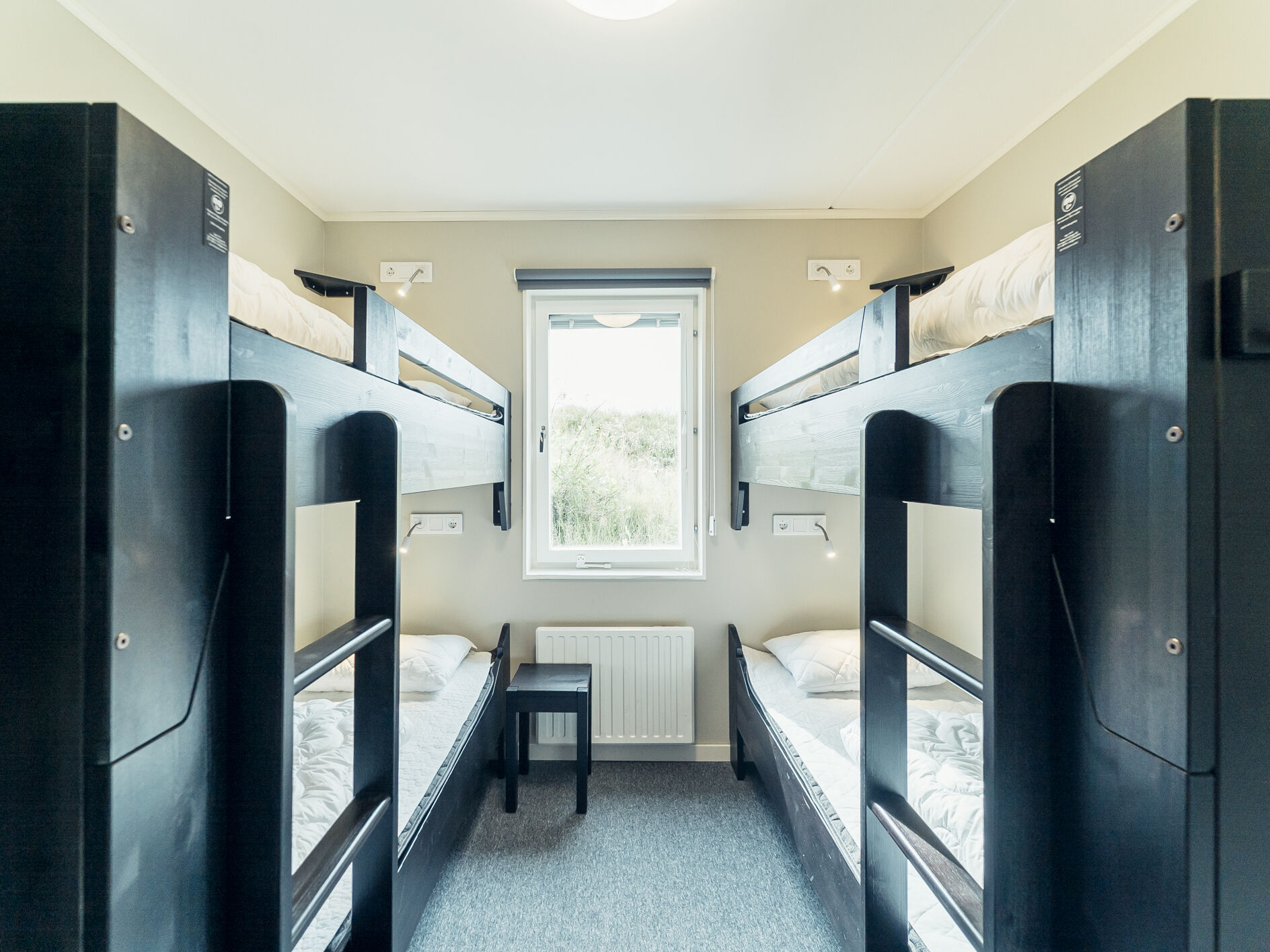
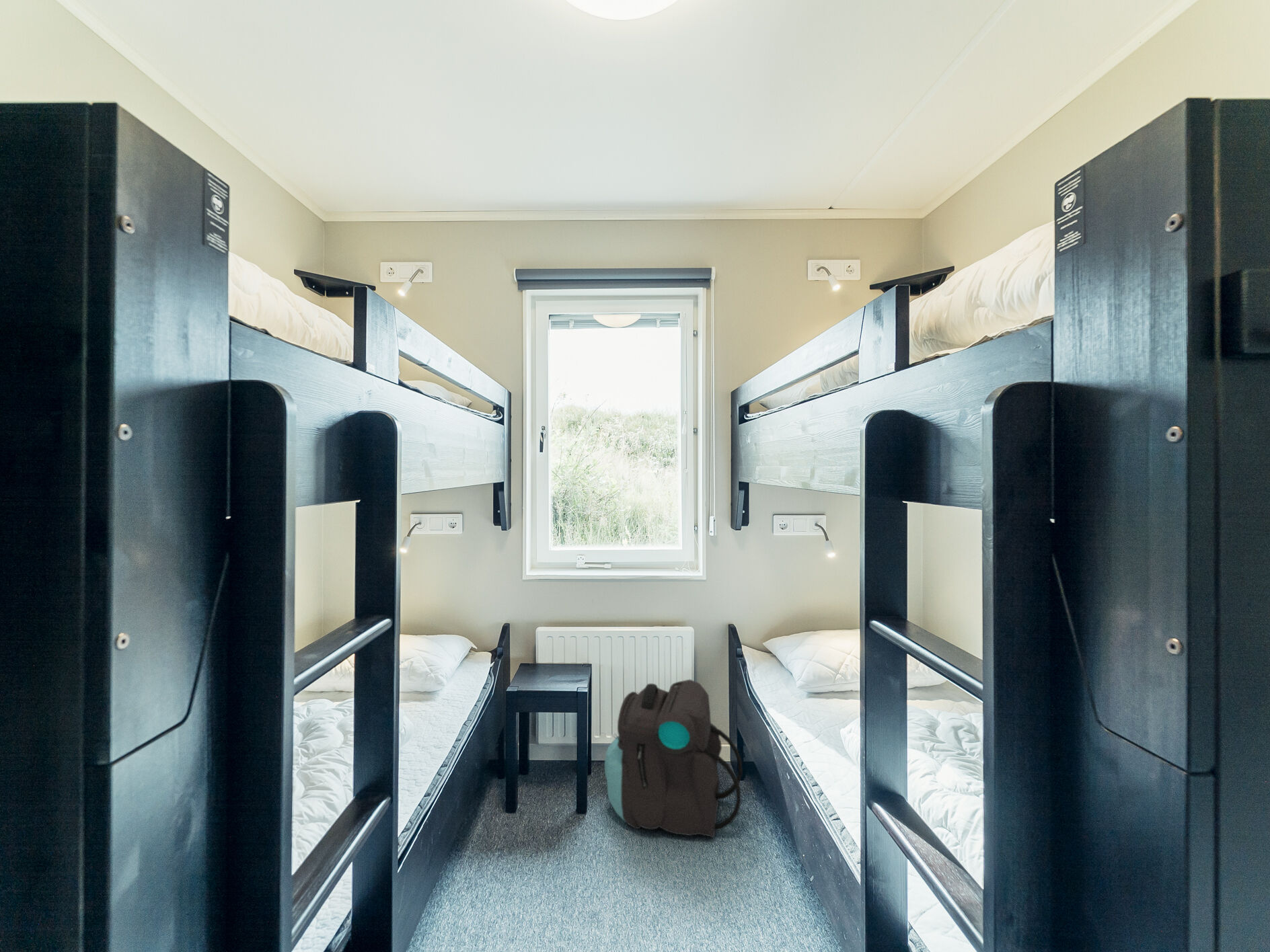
+ backpack [604,679,743,838]
